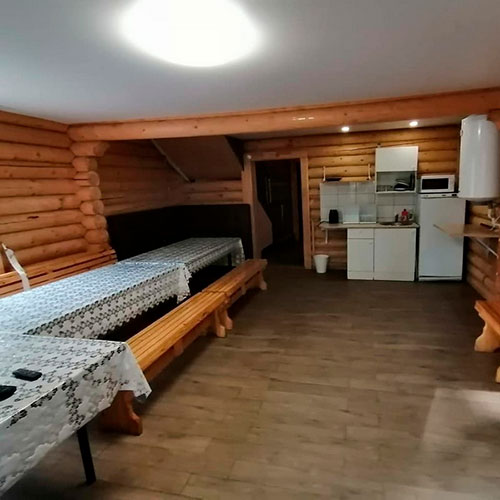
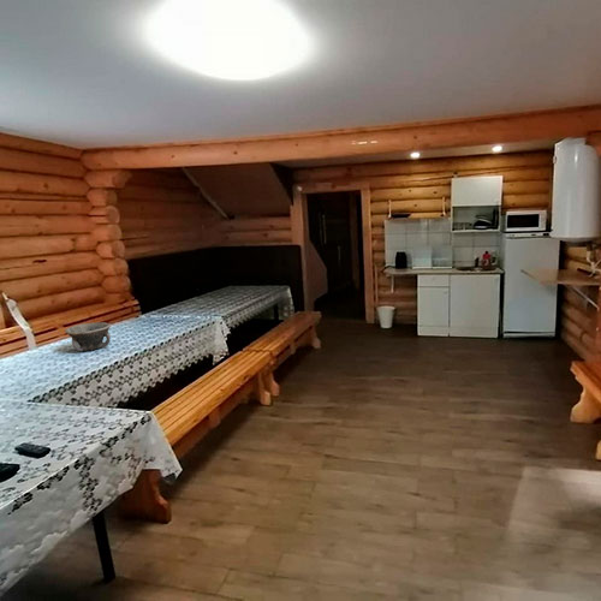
+ bowl [64,321,112,352]
